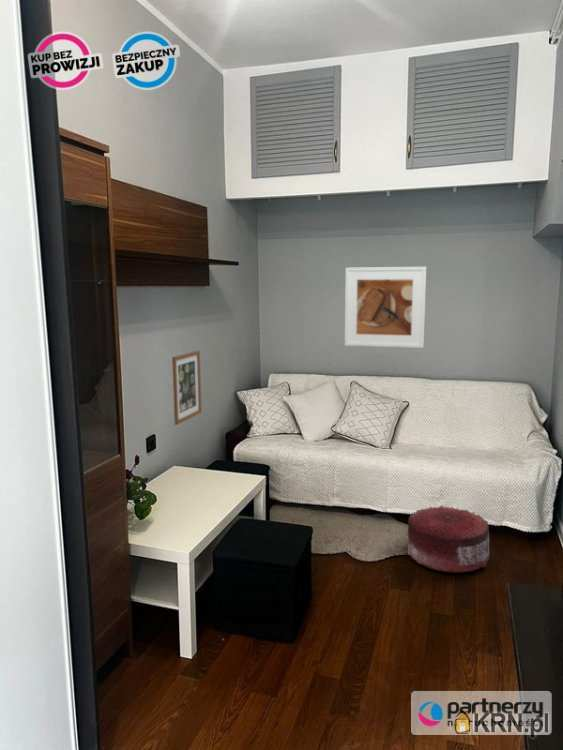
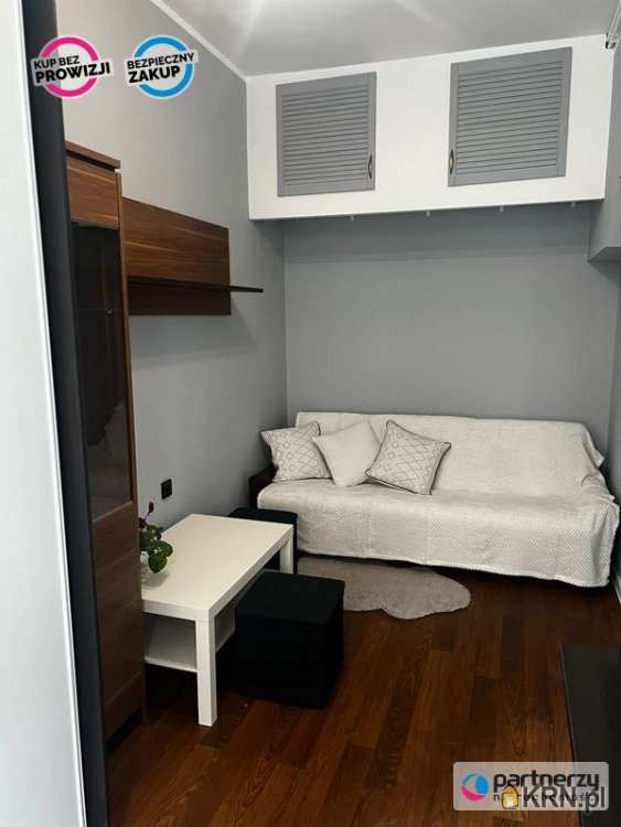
- wall art [171,349,203,426]
- pouf [407,504,490,574]
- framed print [344,266,427,349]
